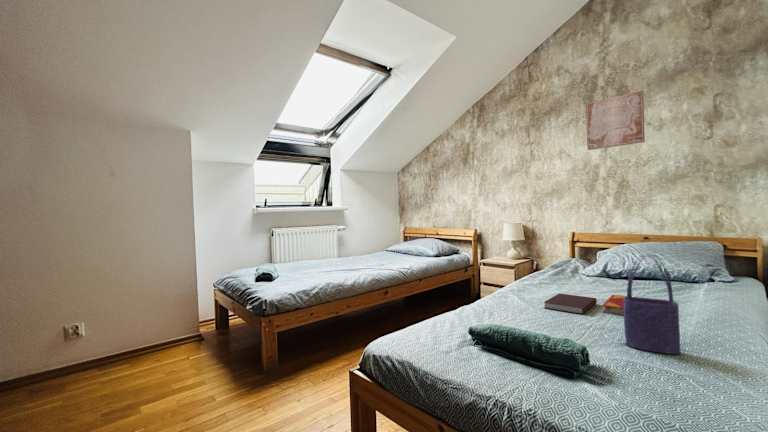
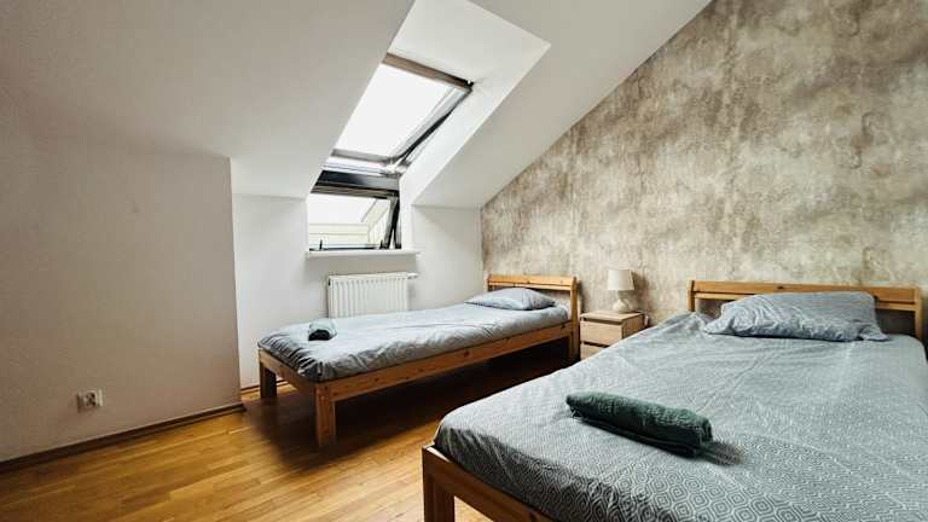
- notebook [543,293,598,315]
- hardback book [601,294,627,317]
- tote bag [623,254,682,355]
- wall art [585,90,646,151]
